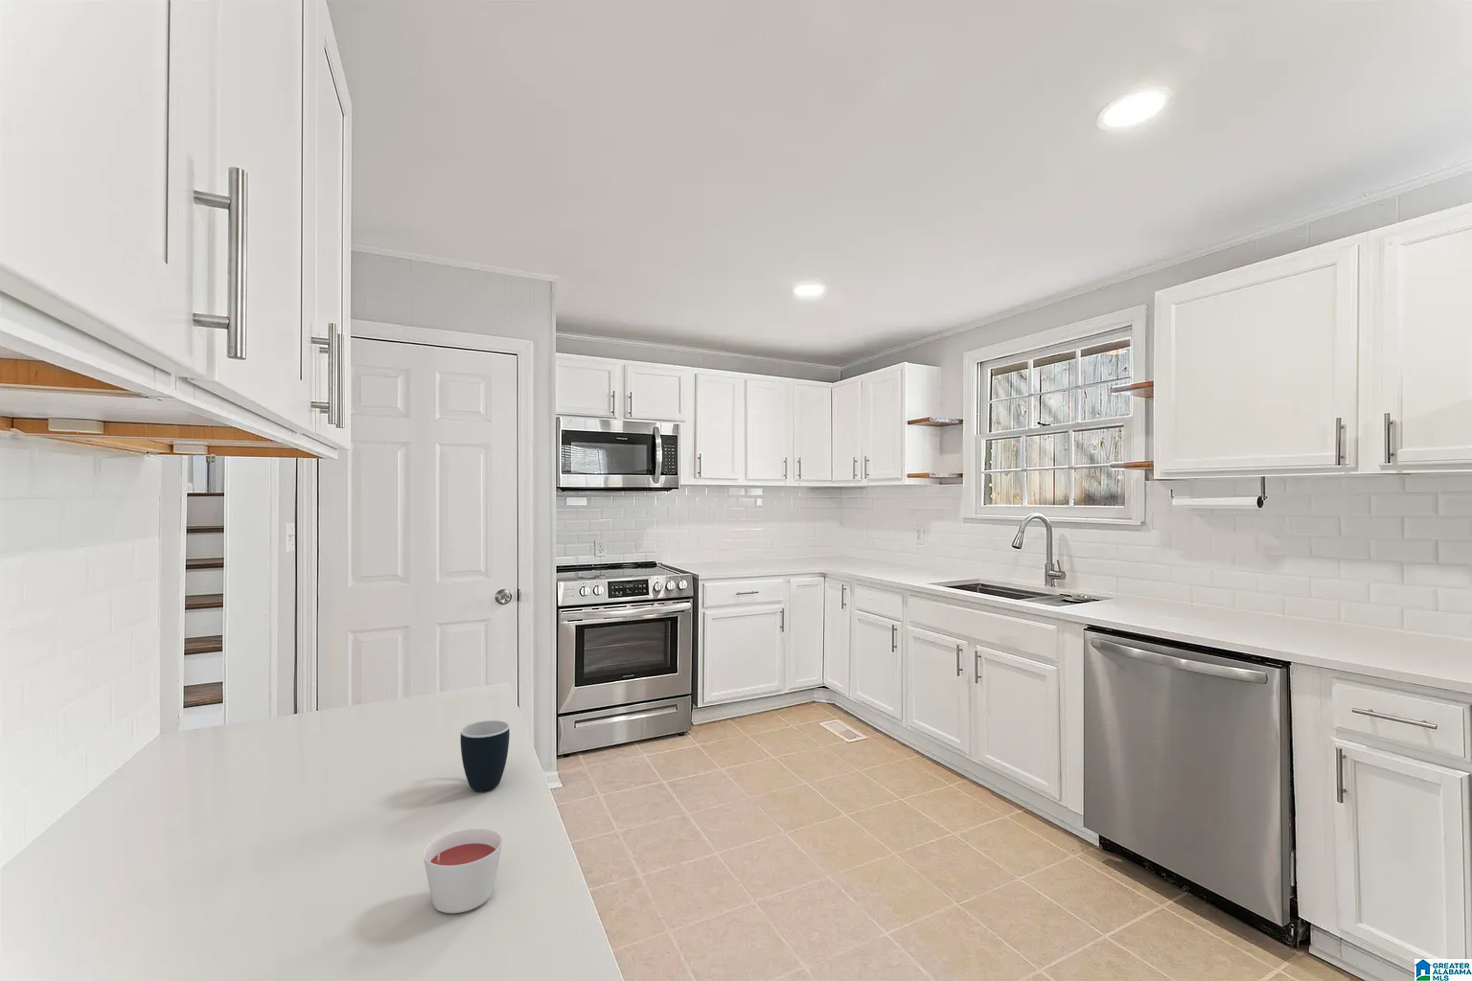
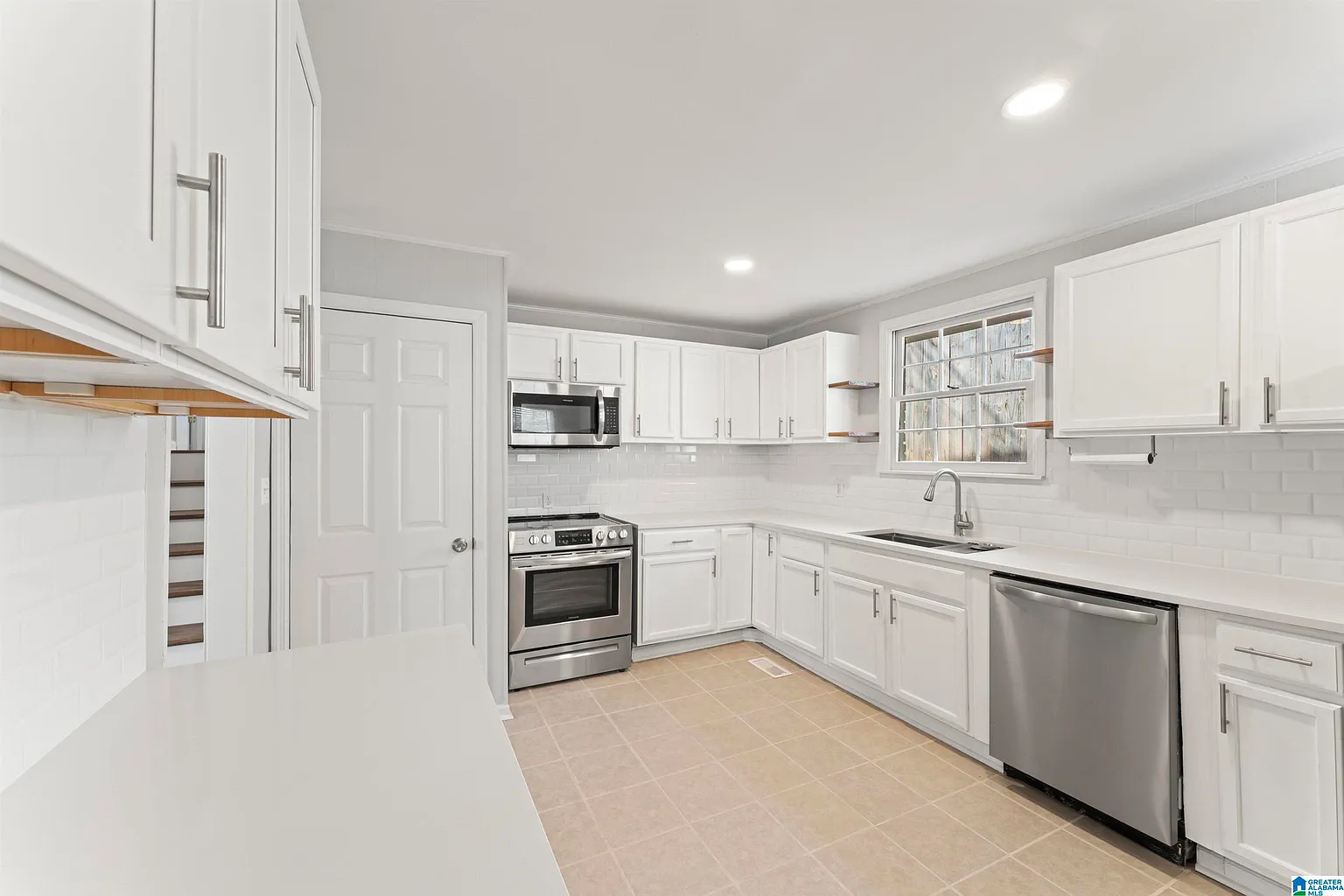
- mug [460,719,510,793]
- candle [423,827,503,914]
